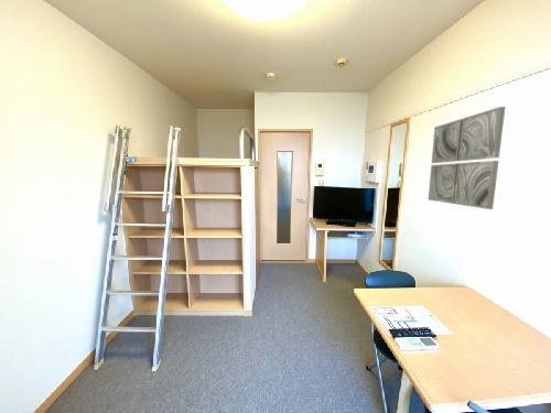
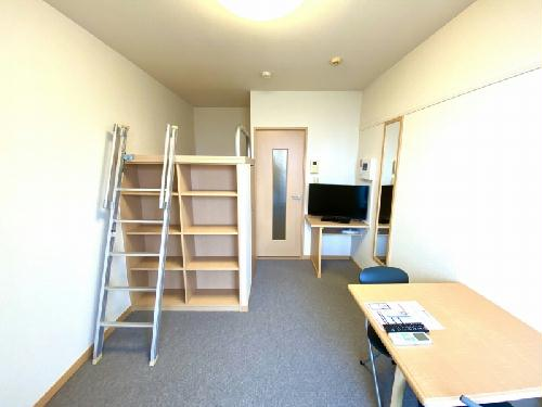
- wall art [428,106,506,210]
